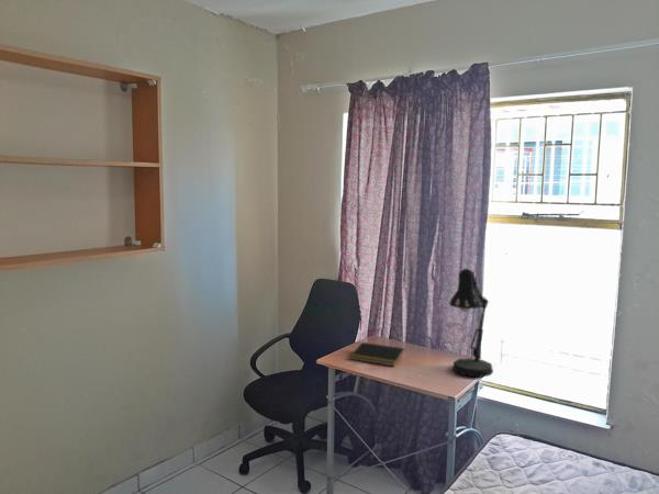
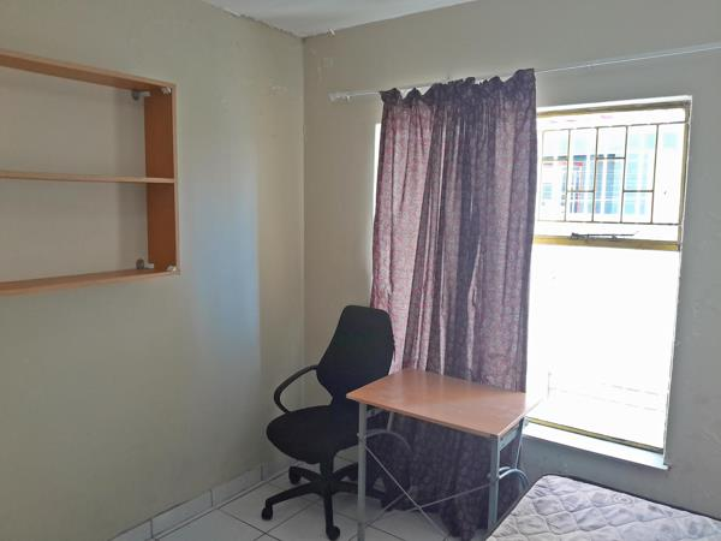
- notepad [349,341,405,367]
- desk lamp [448,268,494,378]
